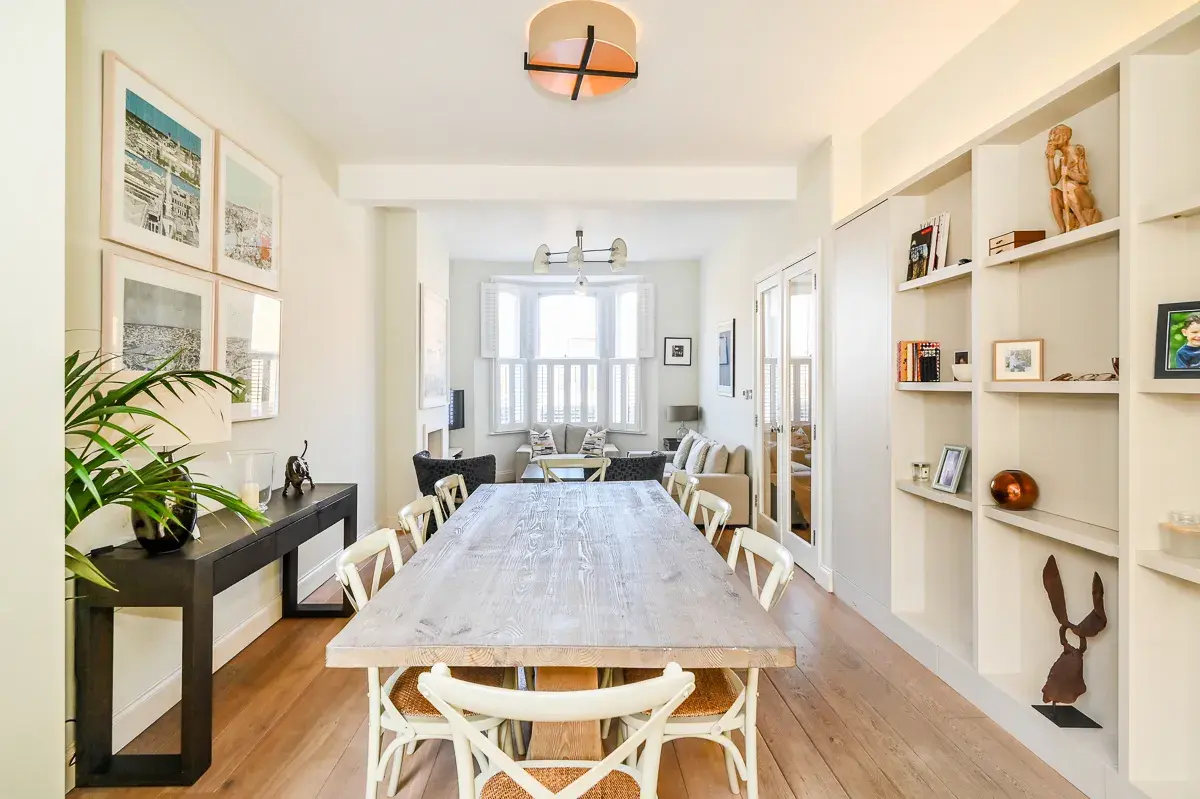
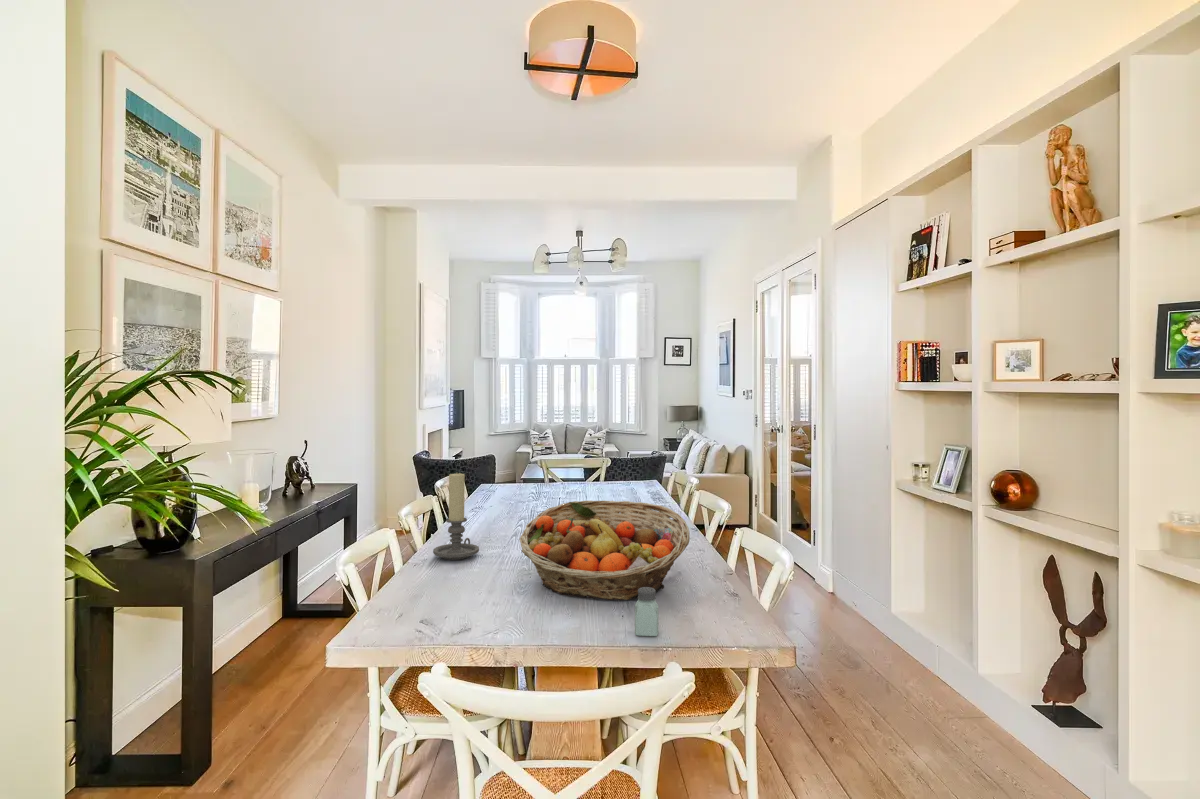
+ fruit basket [519,500,691,601]
+ saltshaker [634,587,659,637]
+ candle holder [432,472,480,561]
